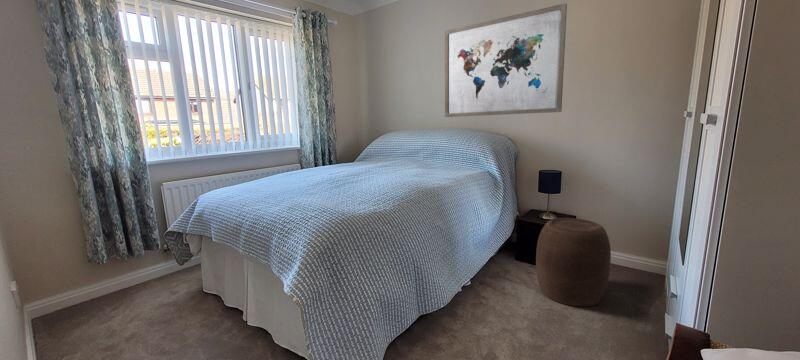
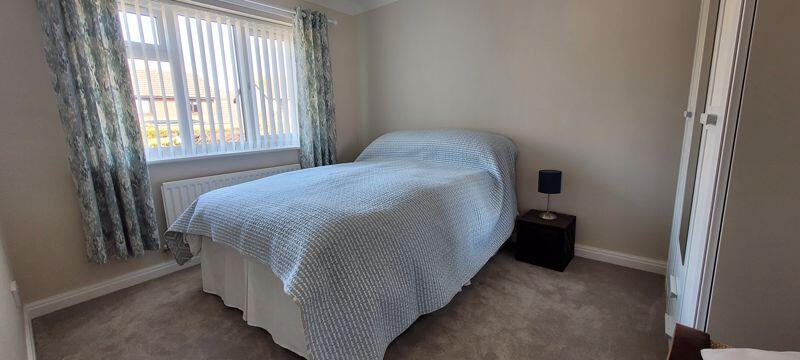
- wall art [444,2,568,118]
- stool [535,217,612,307]
